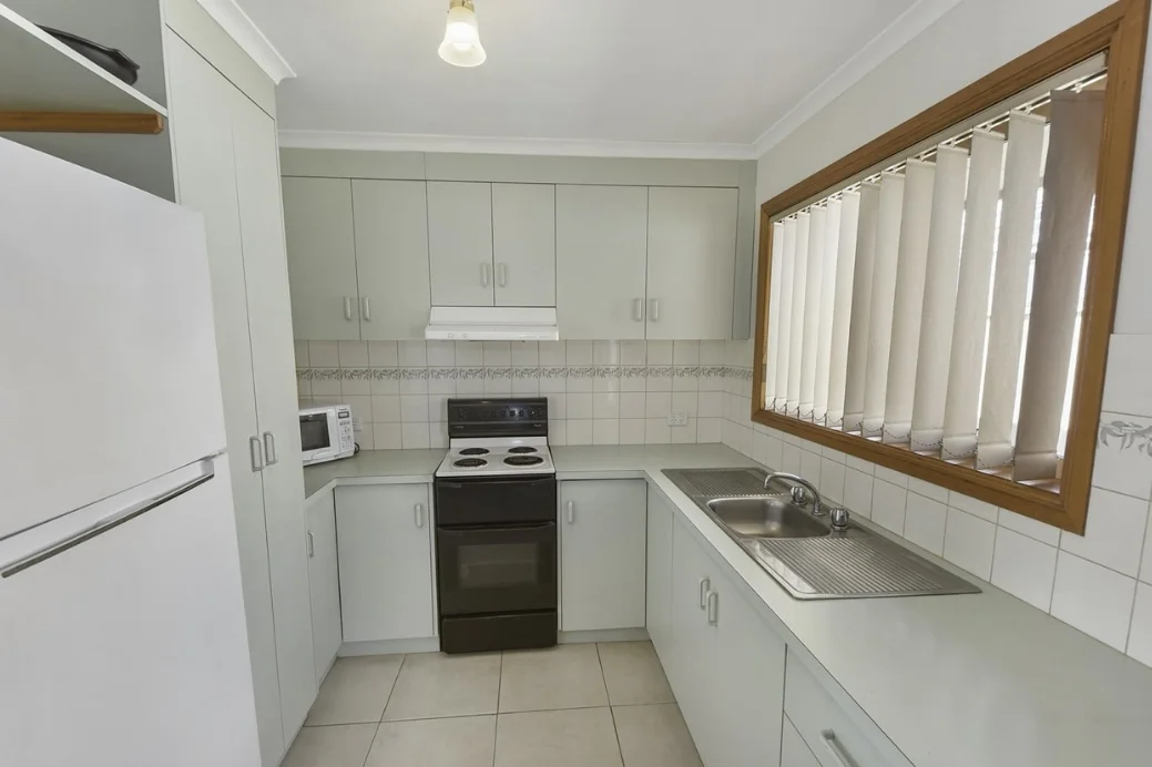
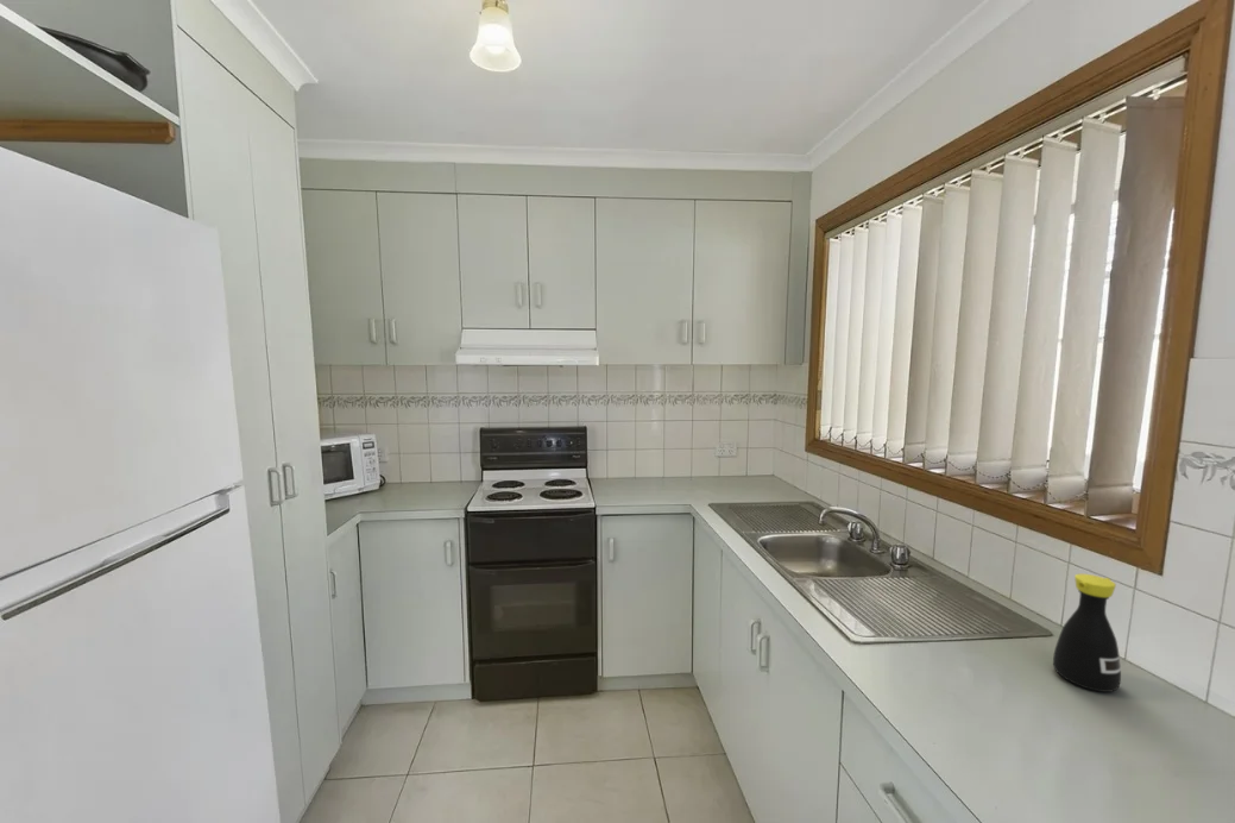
+ bottle [1052,573,1122,693]
